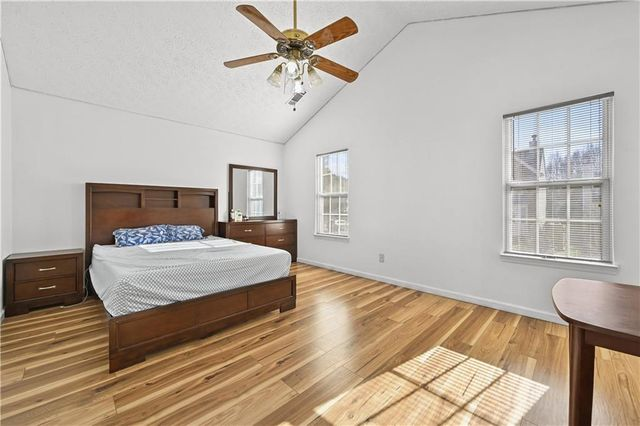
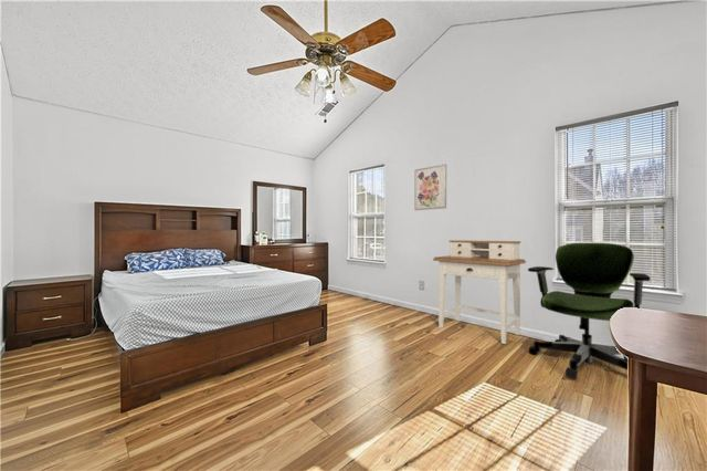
+ office chair [527,242,652,379]
+ desk [432,239,527,345]
+ wall art [413,164,447,211]
